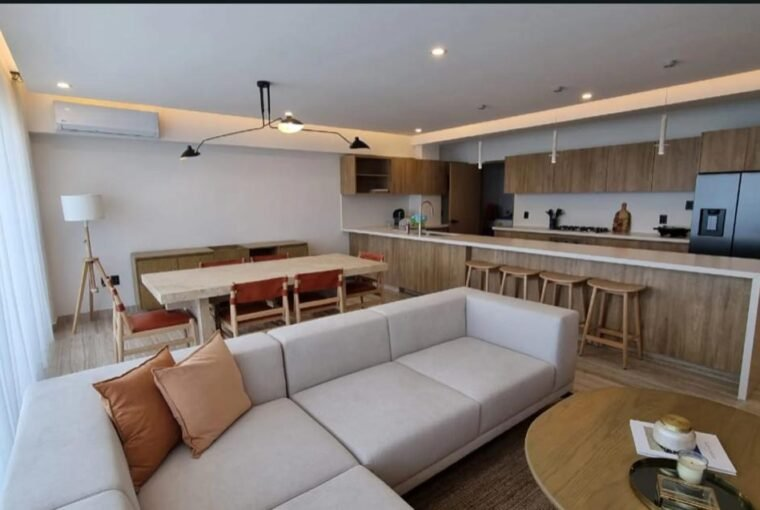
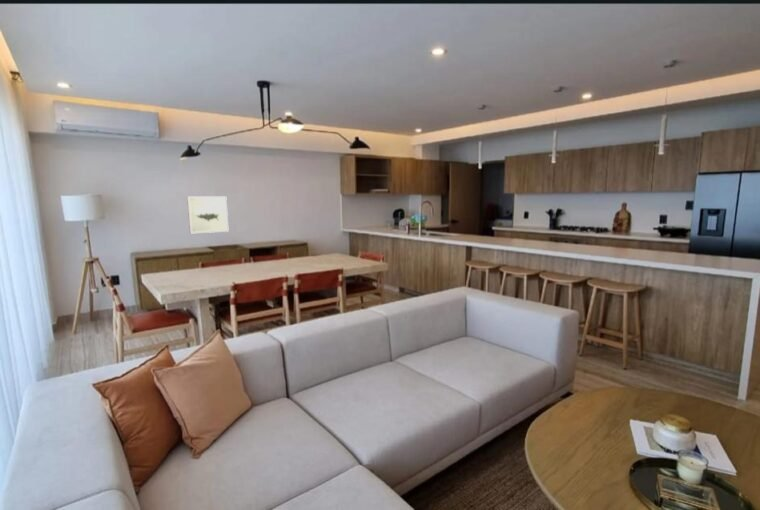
+ wall art [186,195,230,234]
